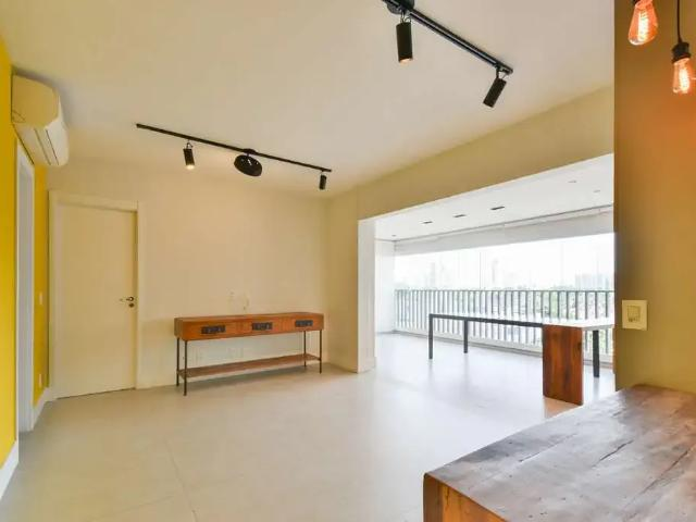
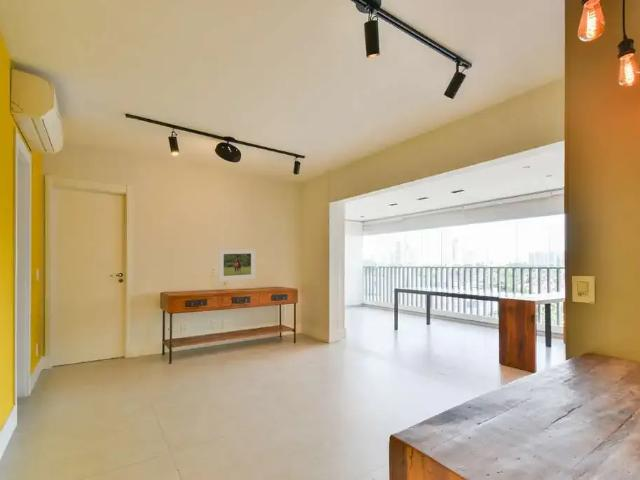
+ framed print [217,247,257,283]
